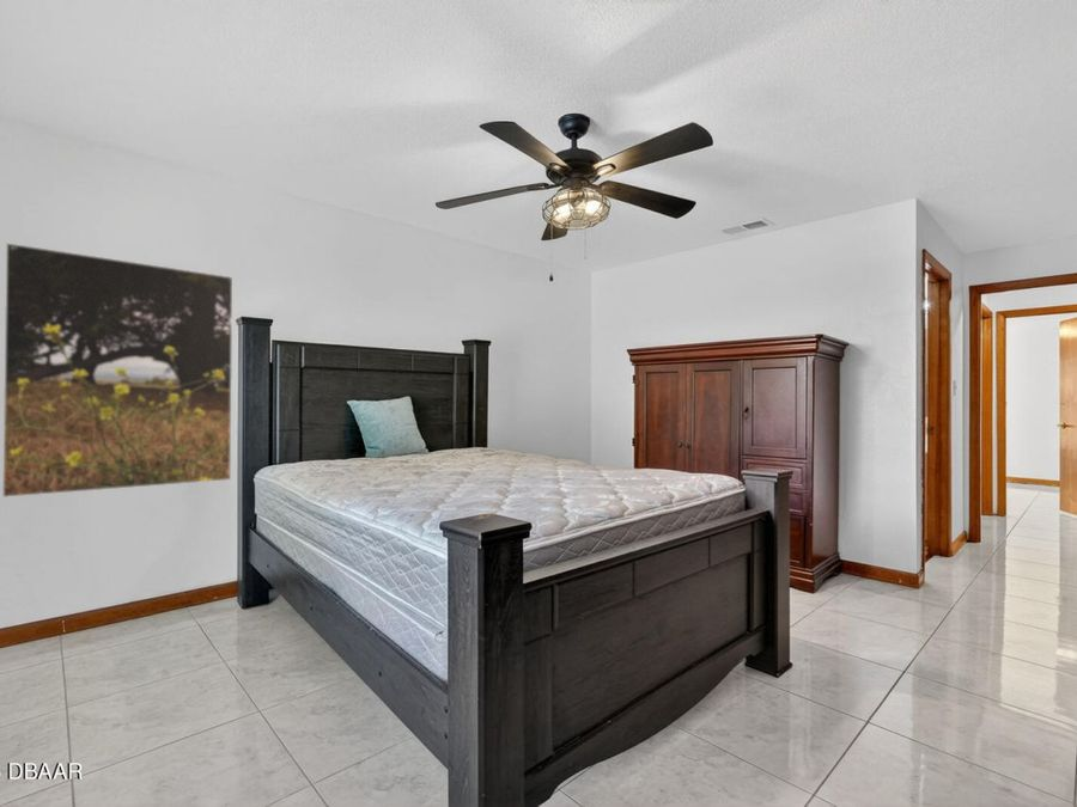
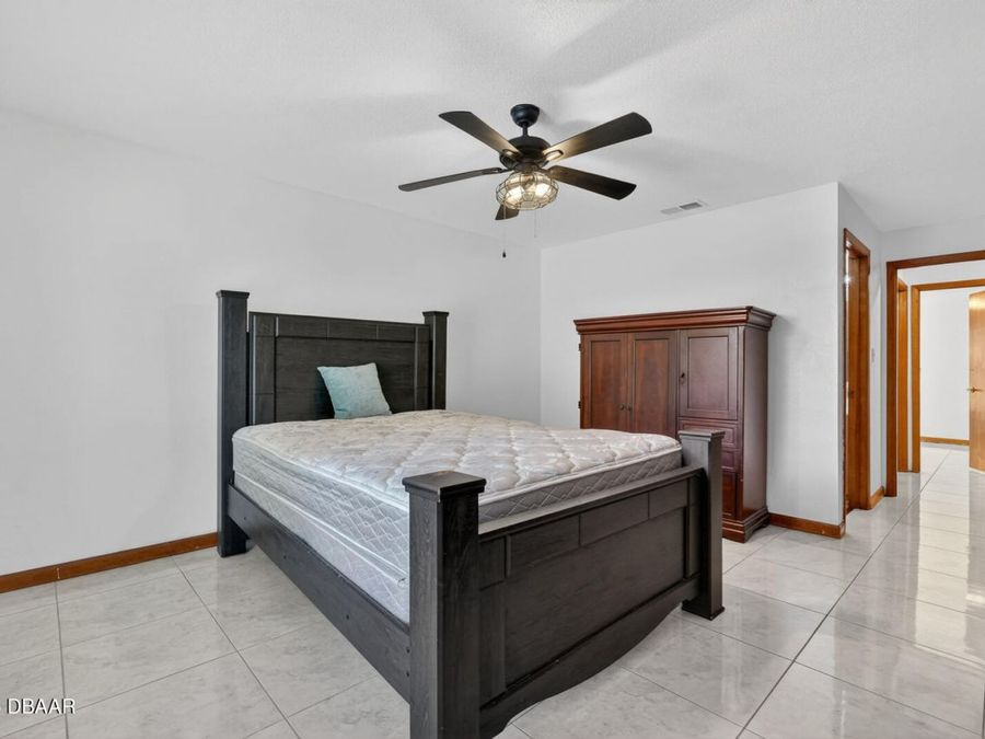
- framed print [1,242,233,499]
